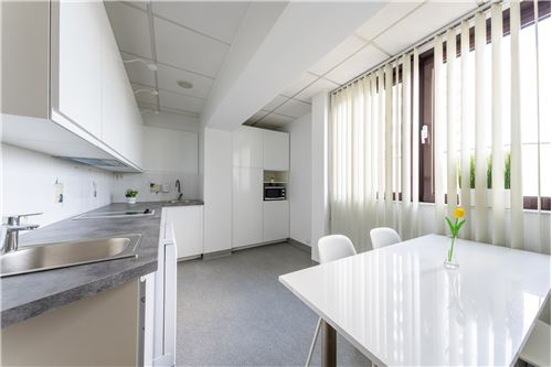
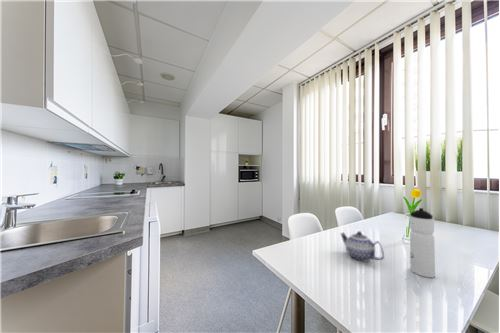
+ water bottle [409,207,436,278]
+ teapot [340,230,385,262]
